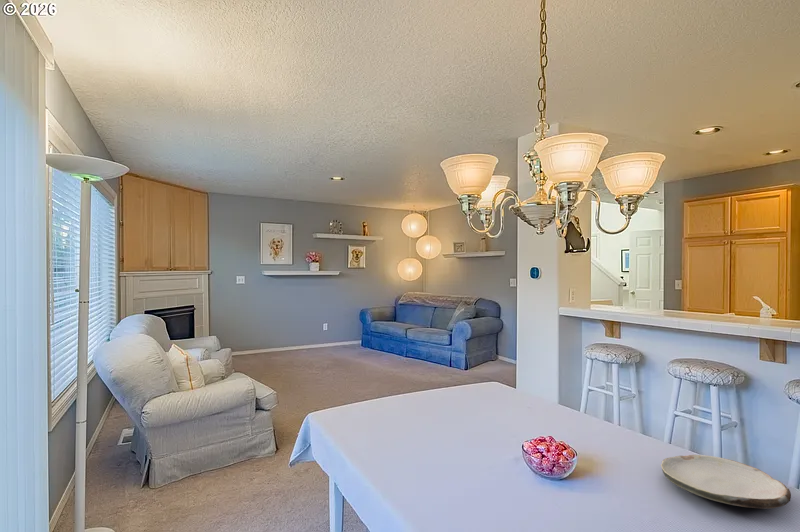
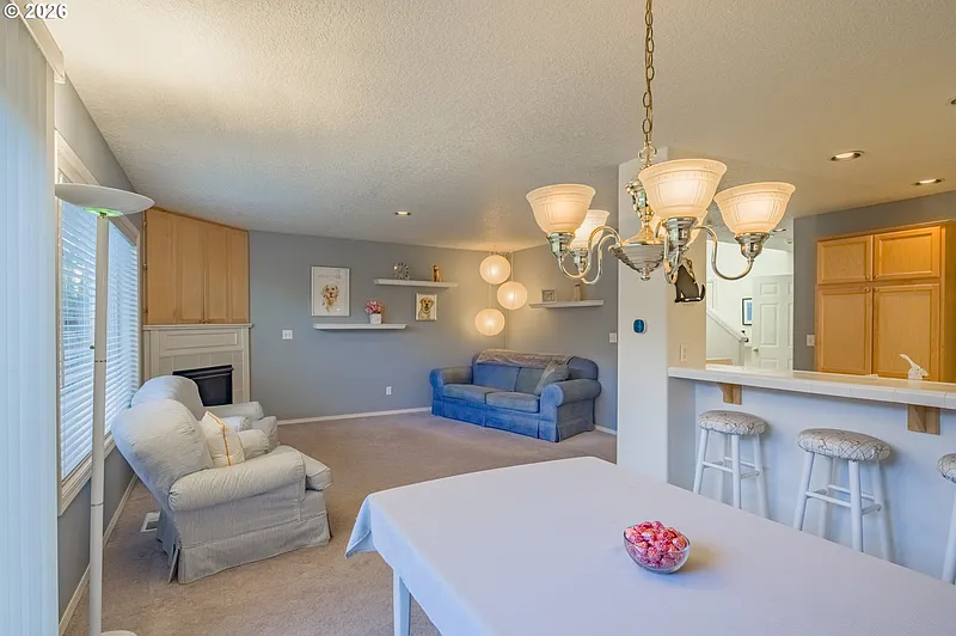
- plate [660,454,792,510]
